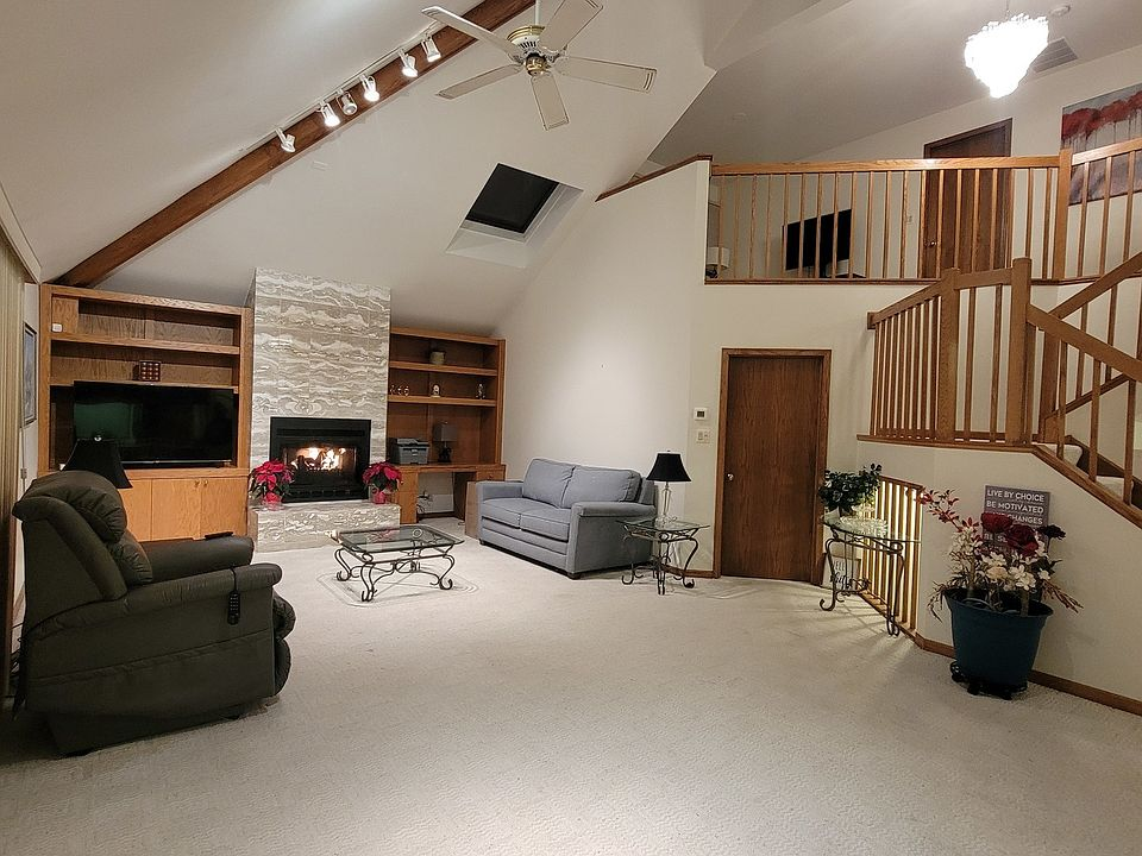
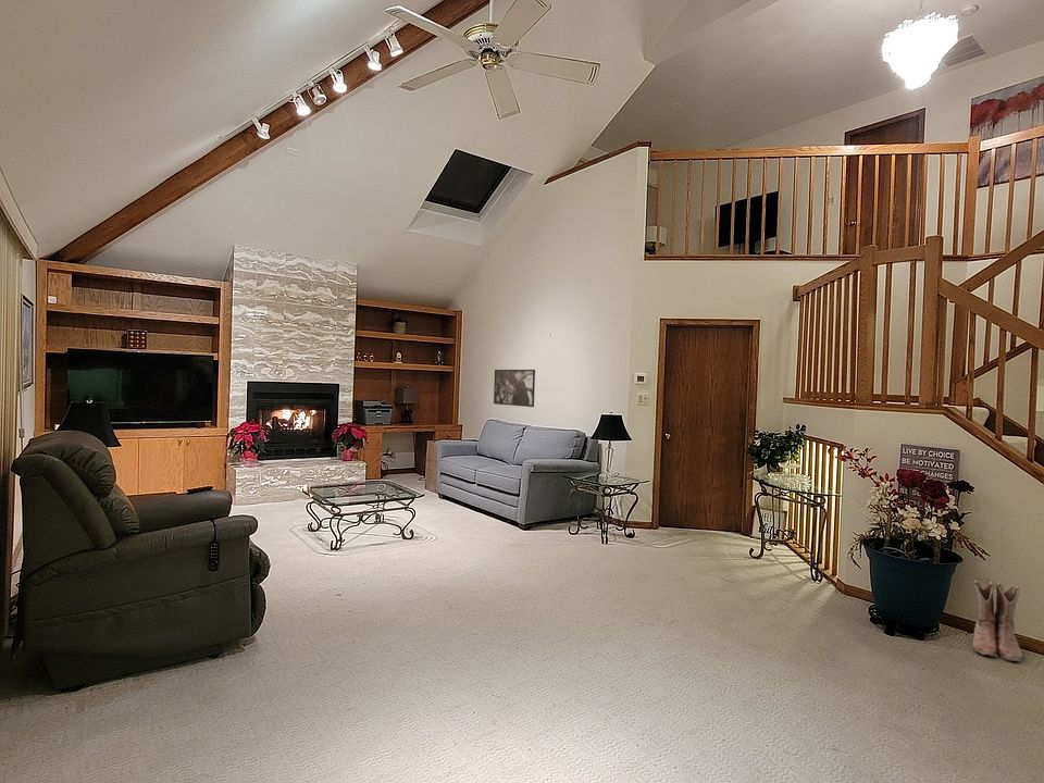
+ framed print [493,369,536,408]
+ boots [971,580,1023,663]
